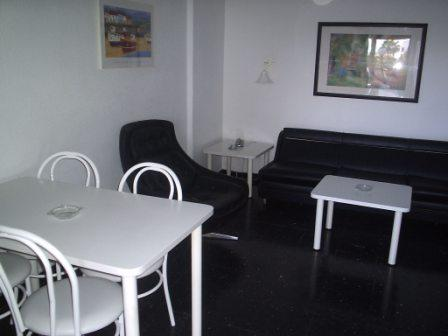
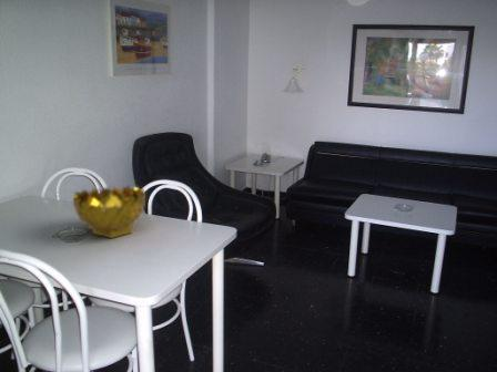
+ decorative bowl [72,184,146,239]
